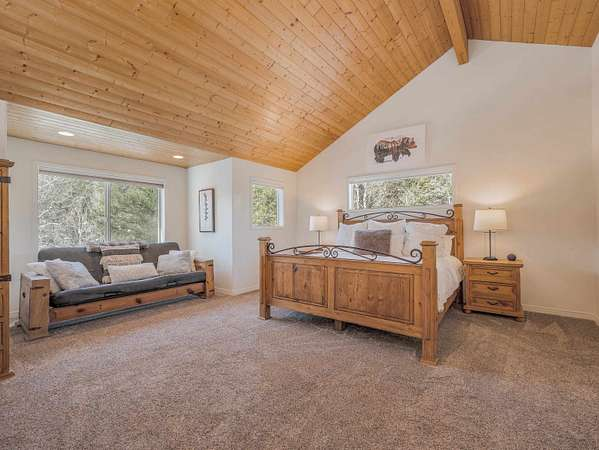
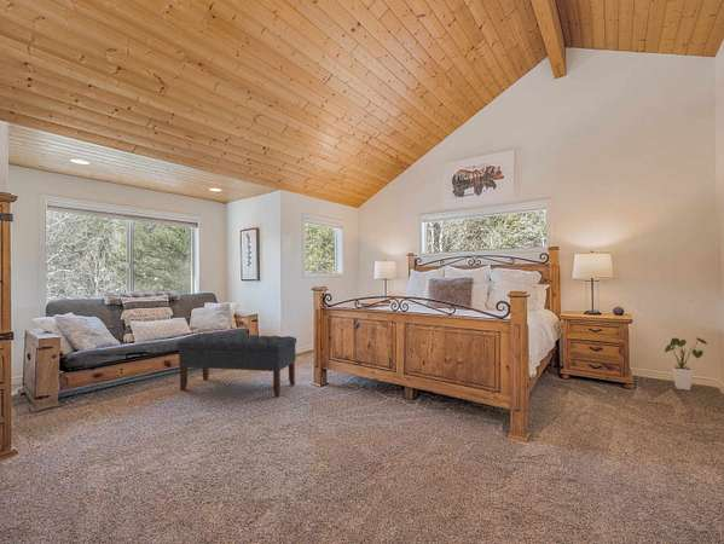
+ bench [176,332,297,398]
+ house plant [664,336,708,392]
